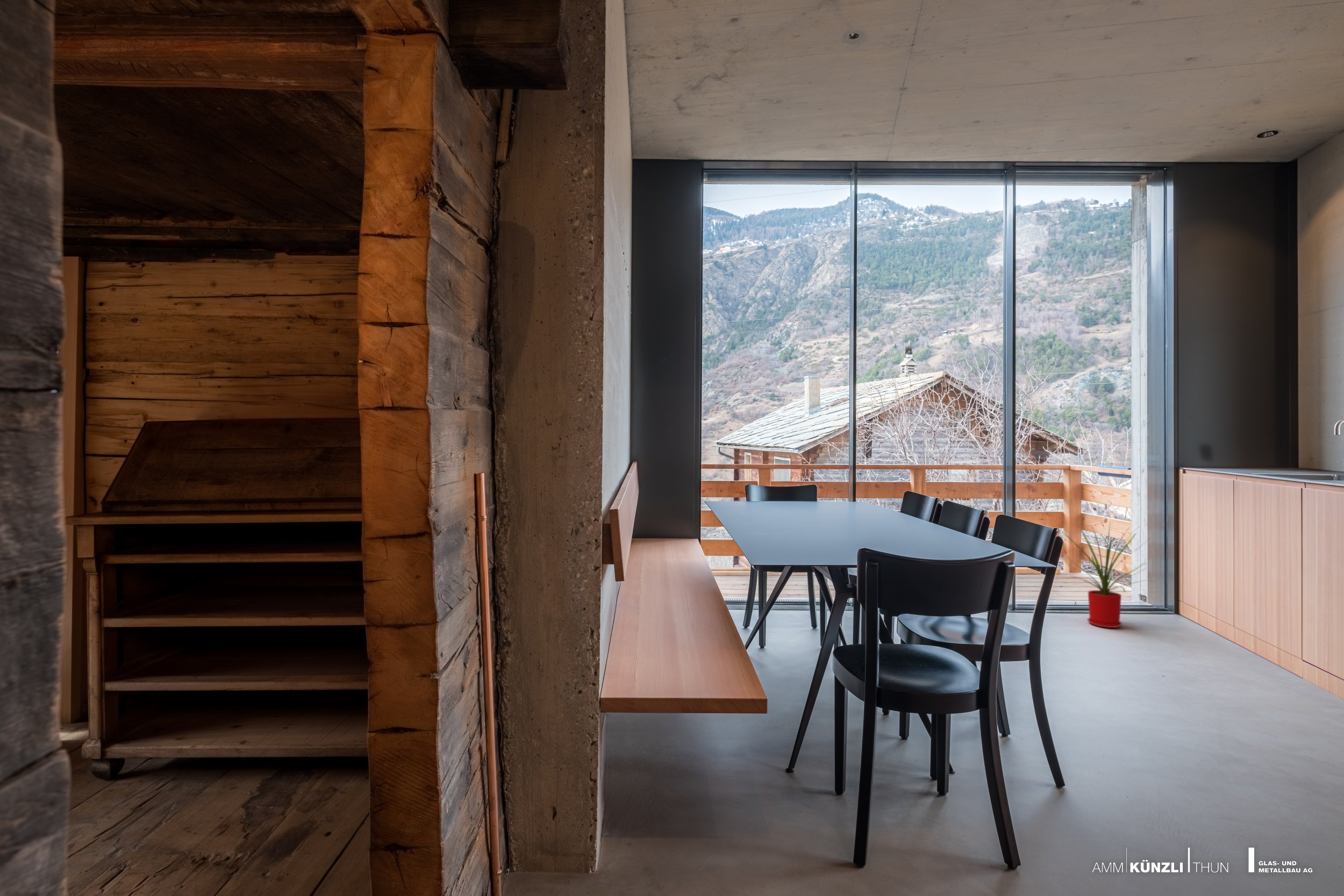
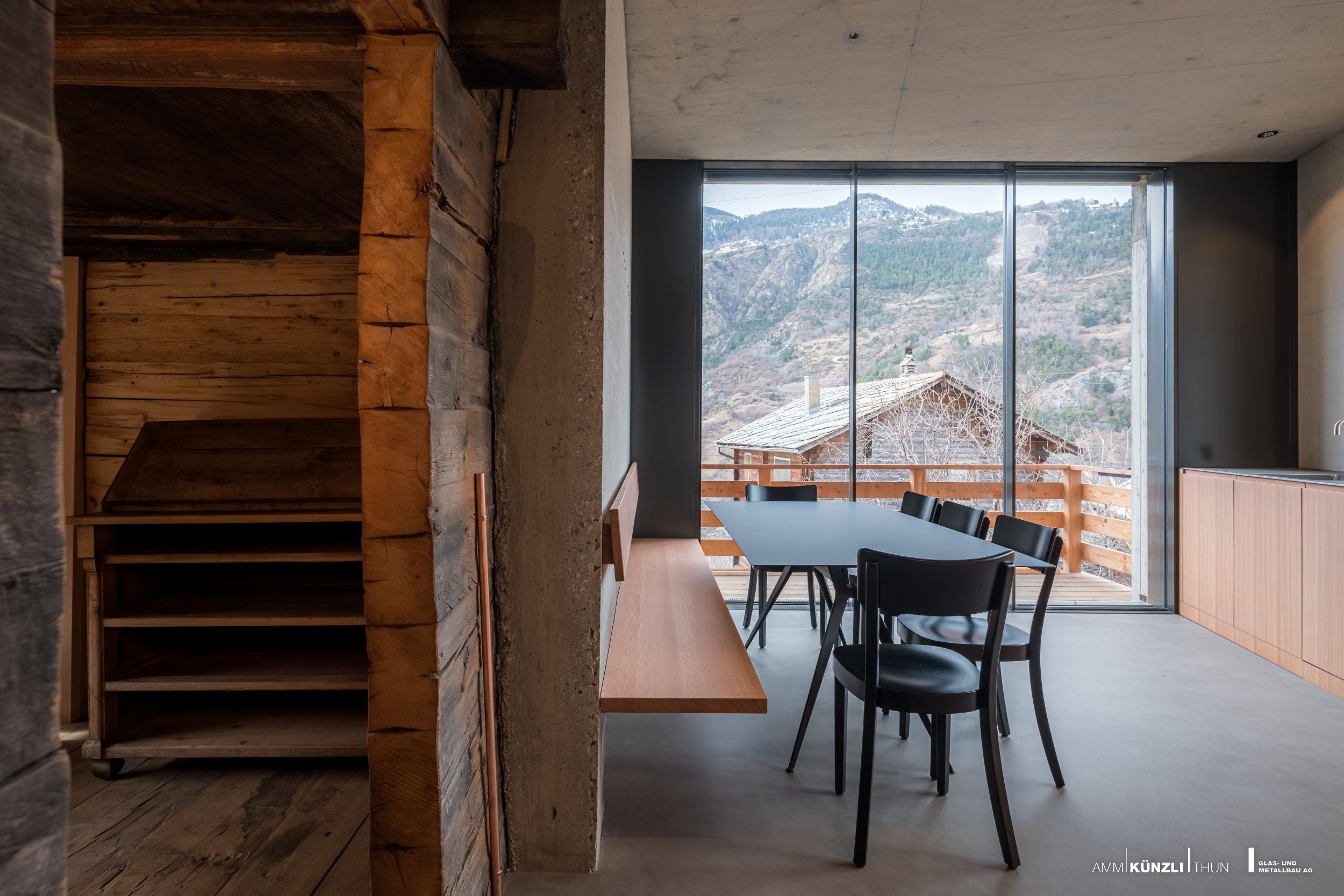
- house plant [1061,521,1155,628]
